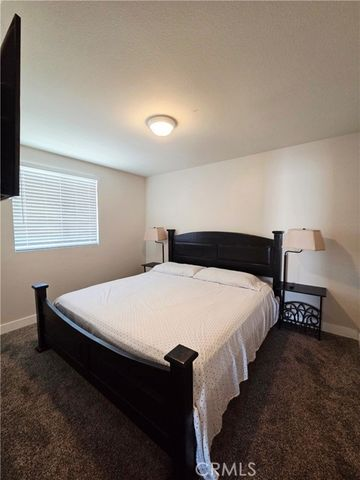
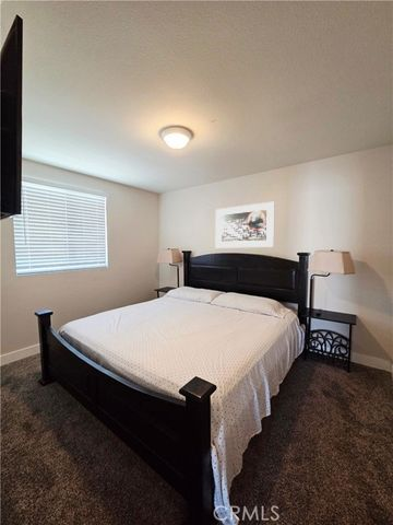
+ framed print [215,200,275,248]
